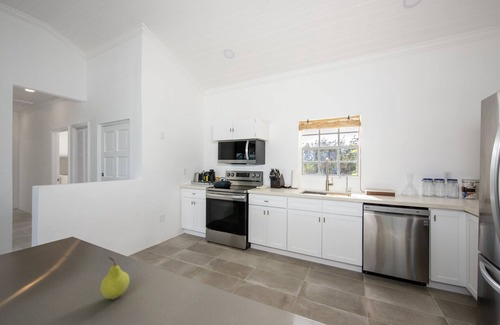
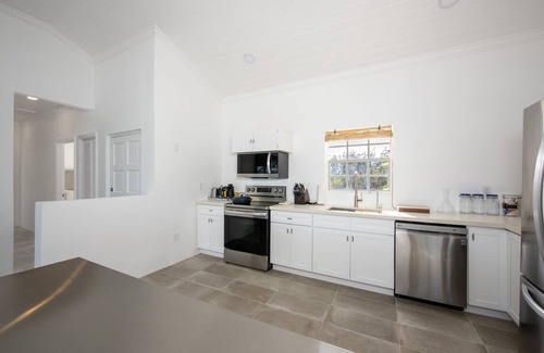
- fruit [100,256,130,300]
